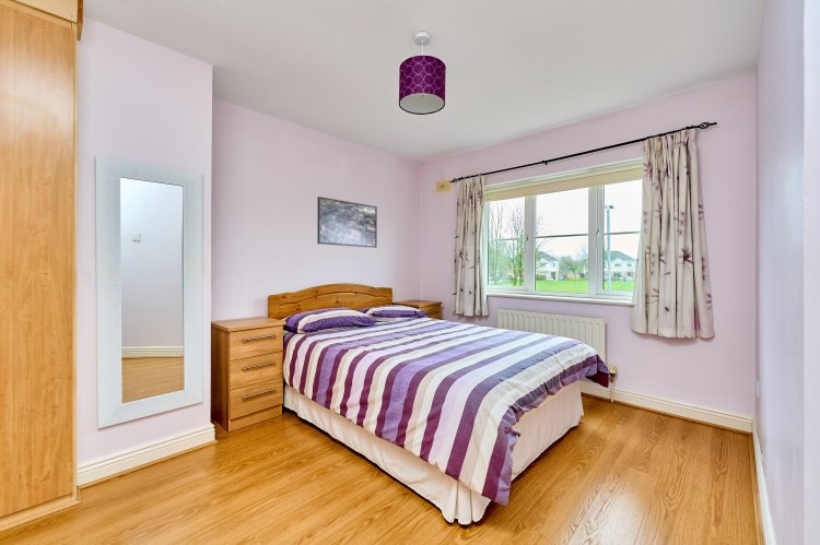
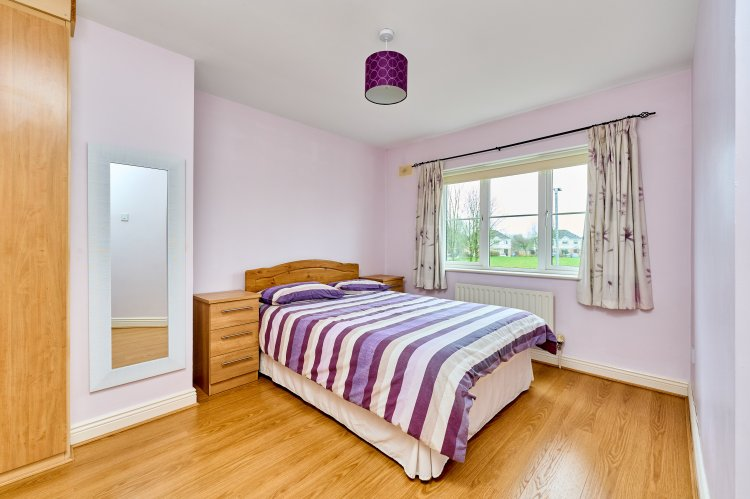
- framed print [316,196,378,249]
